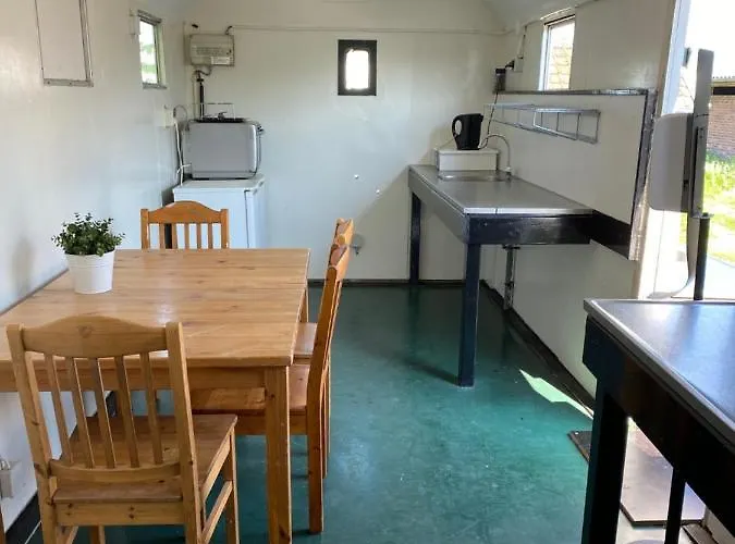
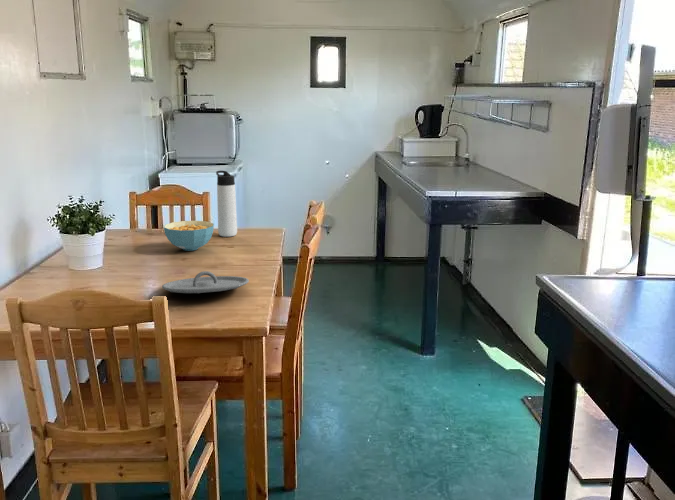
+ plate [161,270,250,294]
+ thermos bottle [215,170,238,238]
+ cereal bowl [163,220,215,252]
